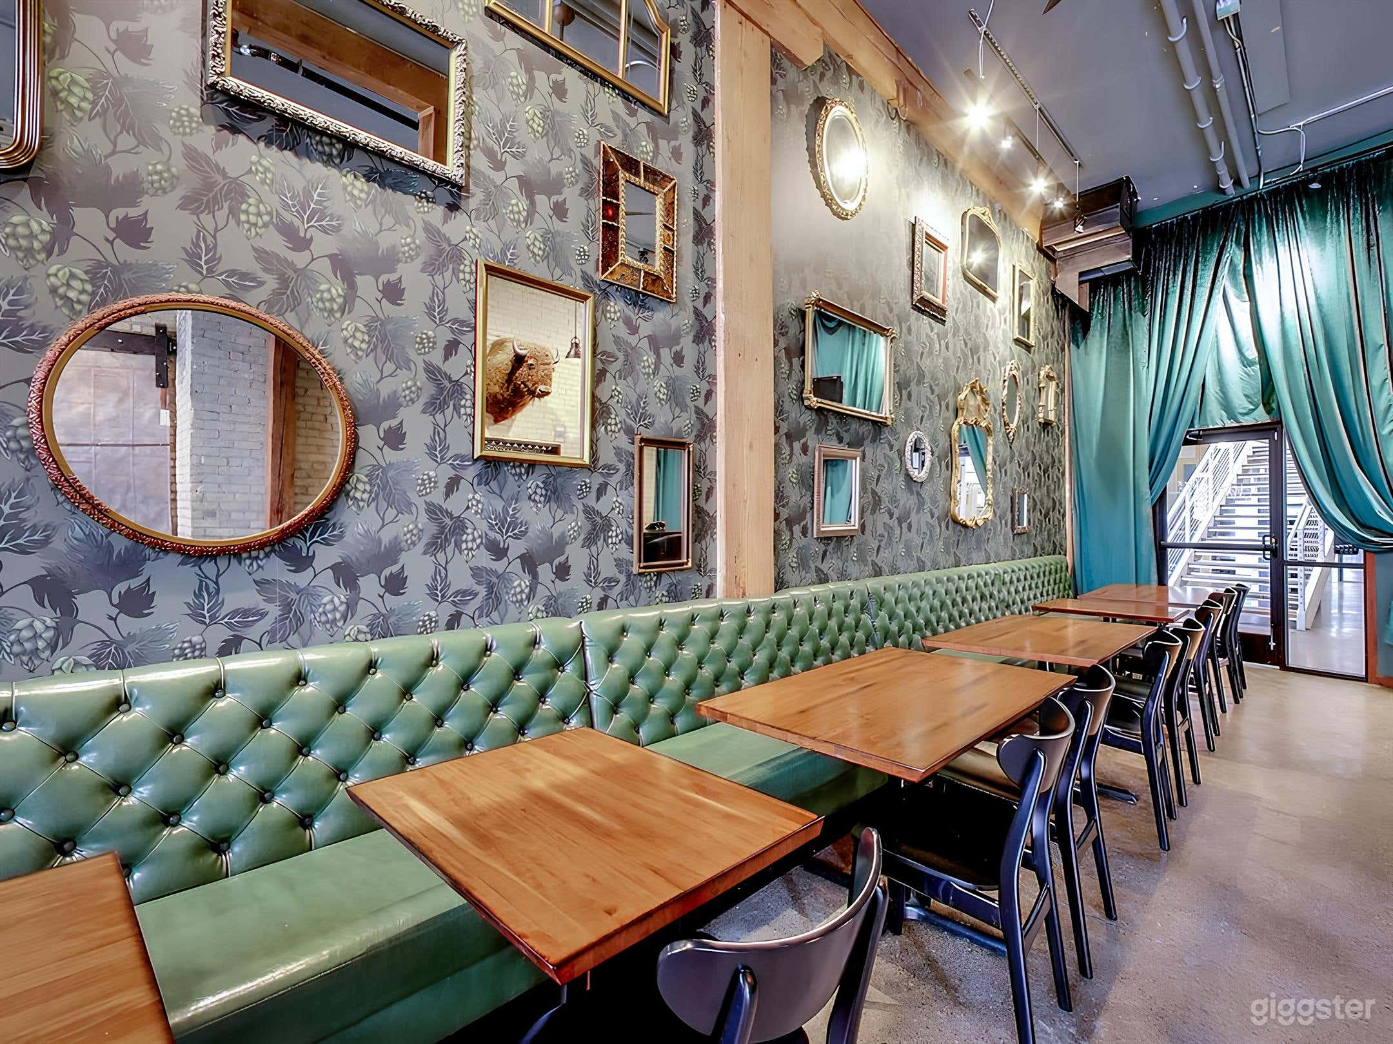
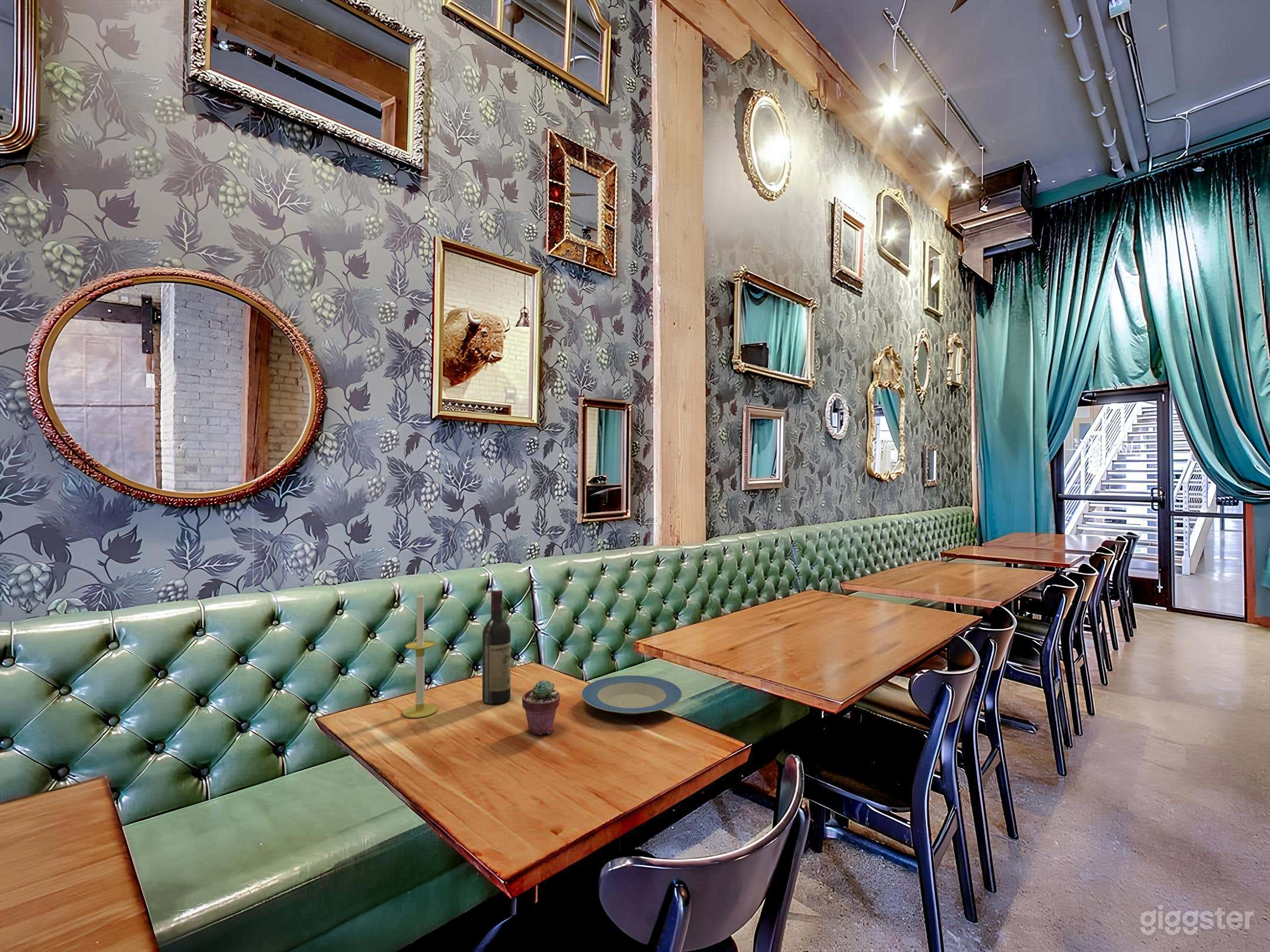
+ potted succulent [522,679,561,736]
+ plate [580,675,683,715]
+ candle [402,589,438,719]
+ wine bottle [482,589,511,705]
